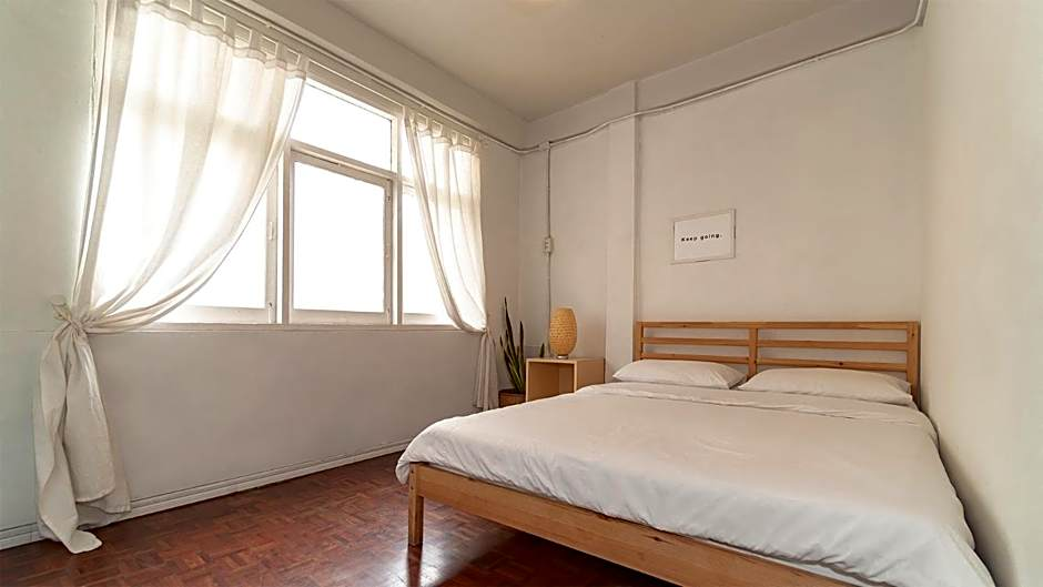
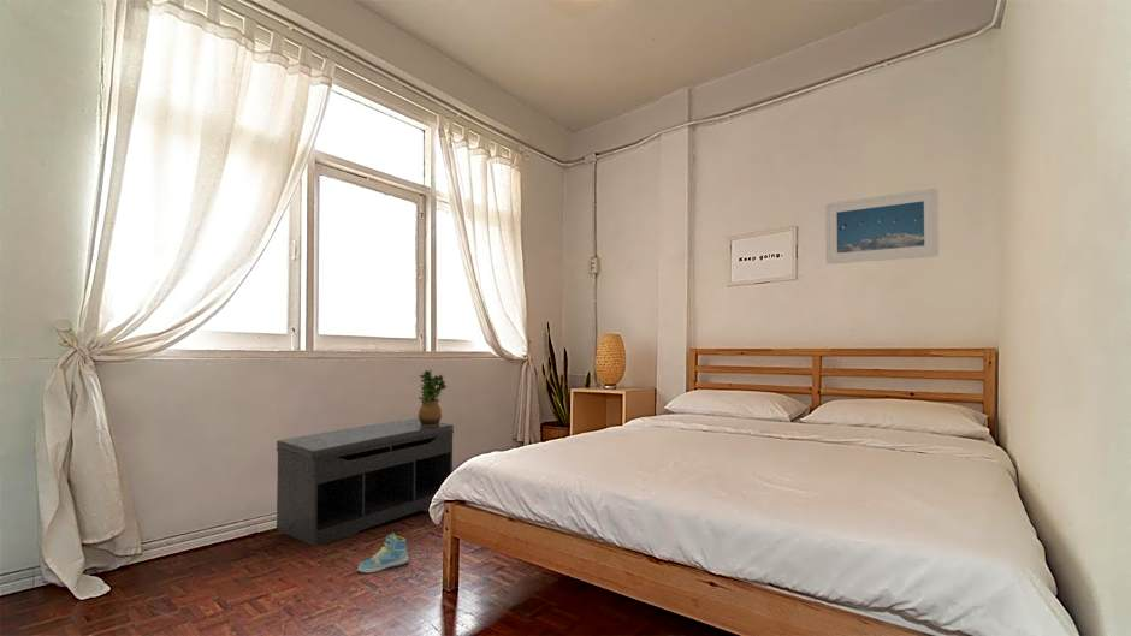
+ potted plant [416,369,449,427]
+ sneaker [357,531,409,573]
+ bench [276,417,455,547]
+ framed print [824,186,940,266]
